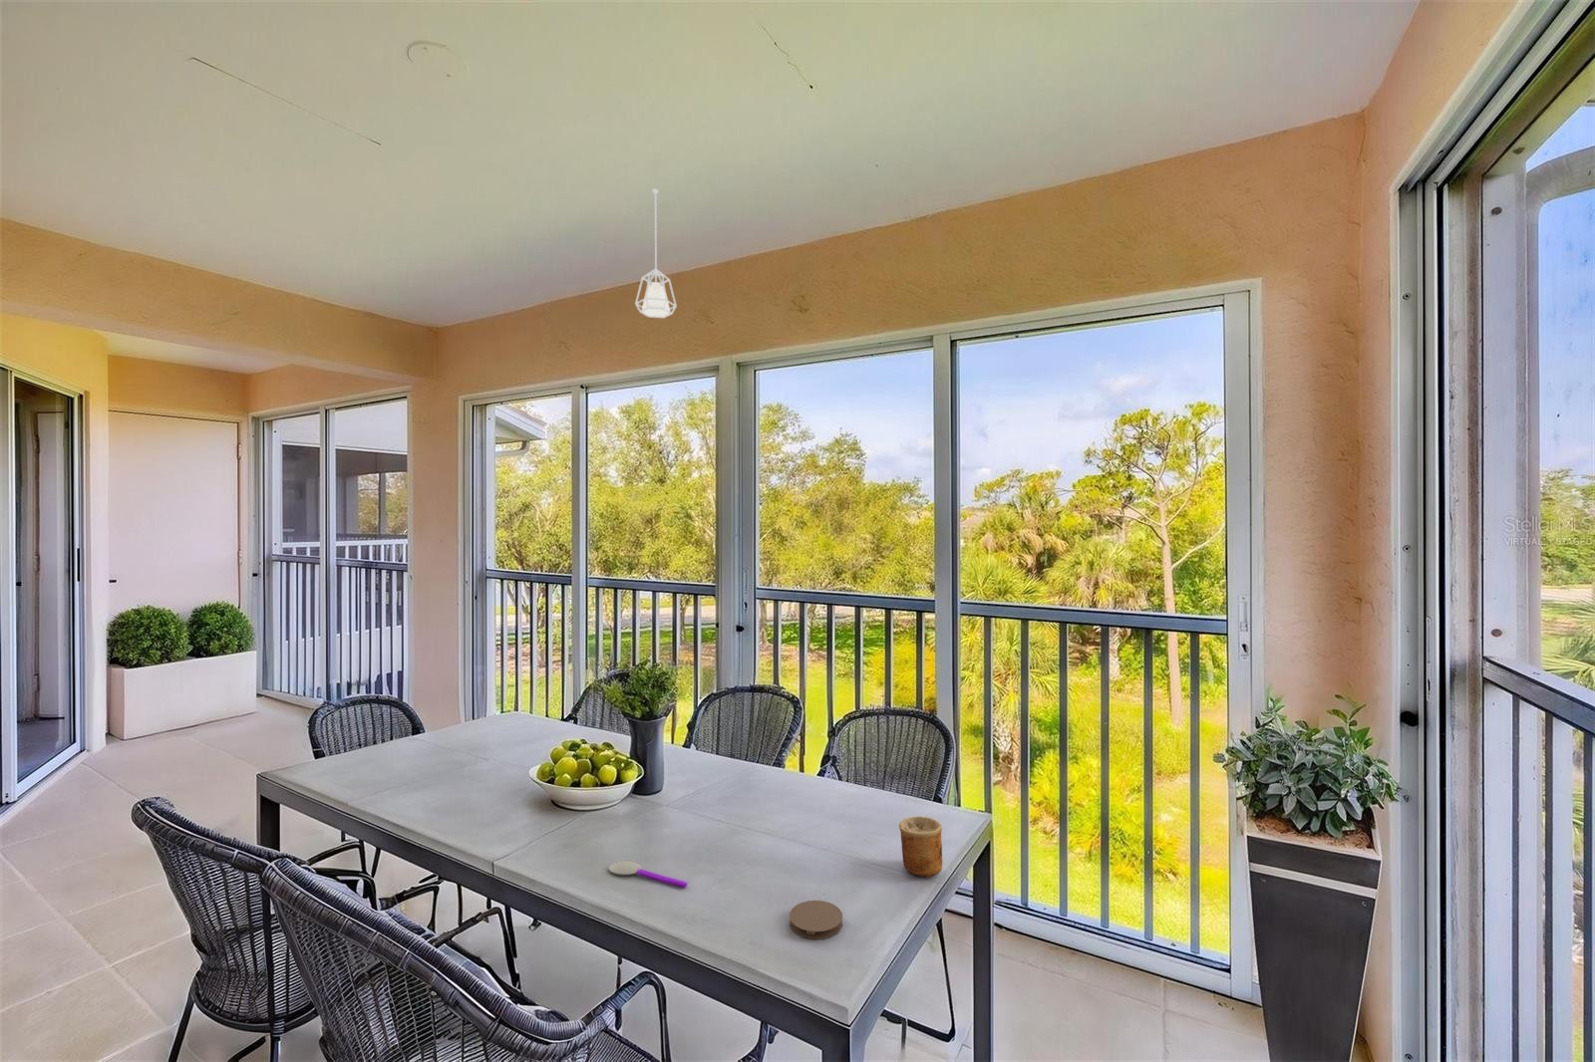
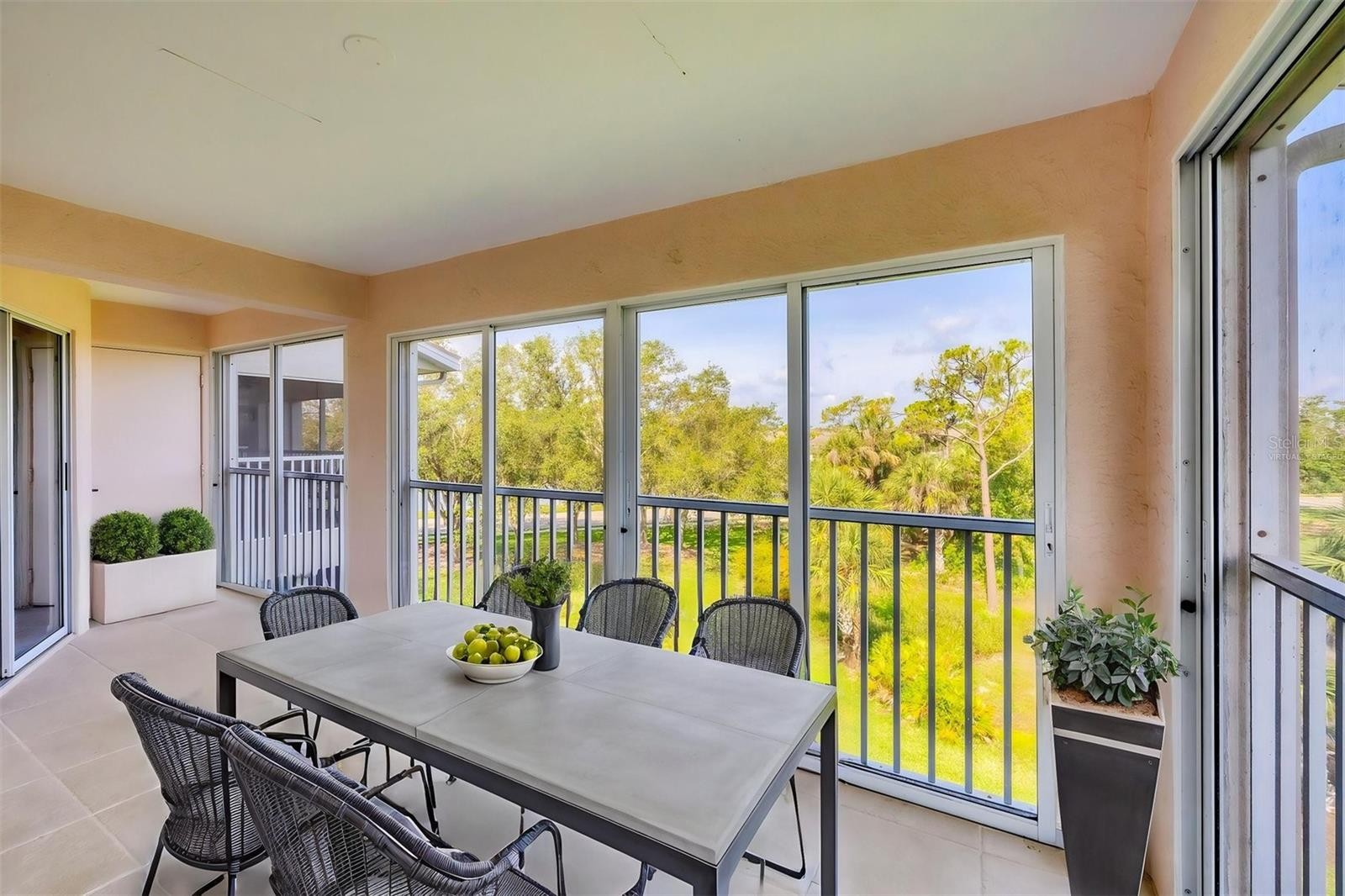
- pendant lamp [634,188,678,319]
- cup [898,815,943,878]
- spoon [608,861,688,889]
- coaster [789,900,843,940]
